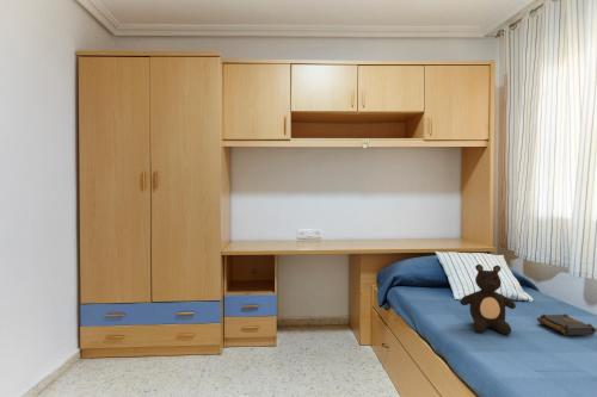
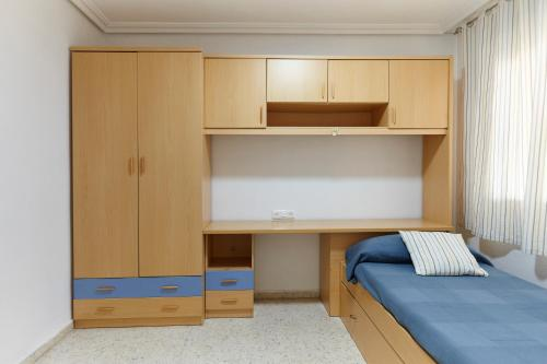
- book [536,312,597,336]
- teddy bear [458,263,517,336]
